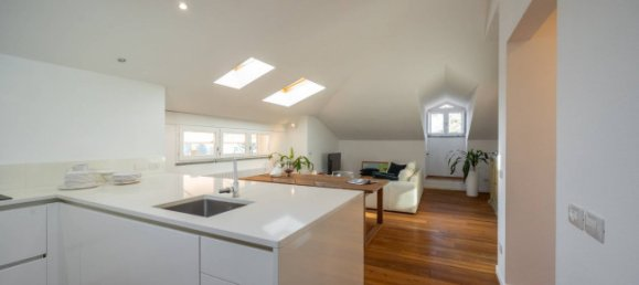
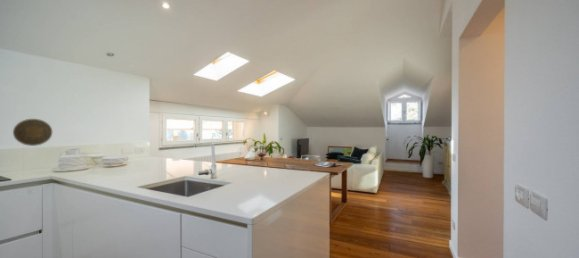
+ decorative plate [12,118,53,147]
